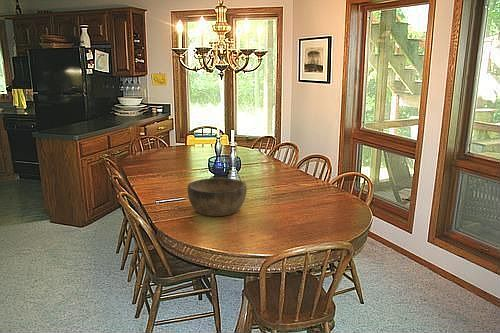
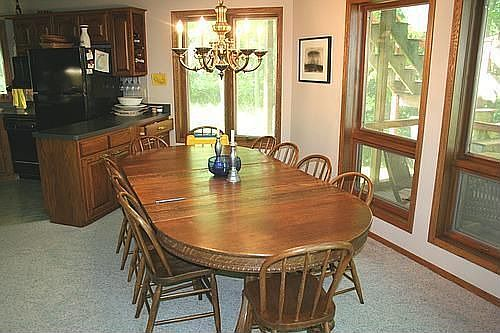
- bowl [187,177,248,217]
